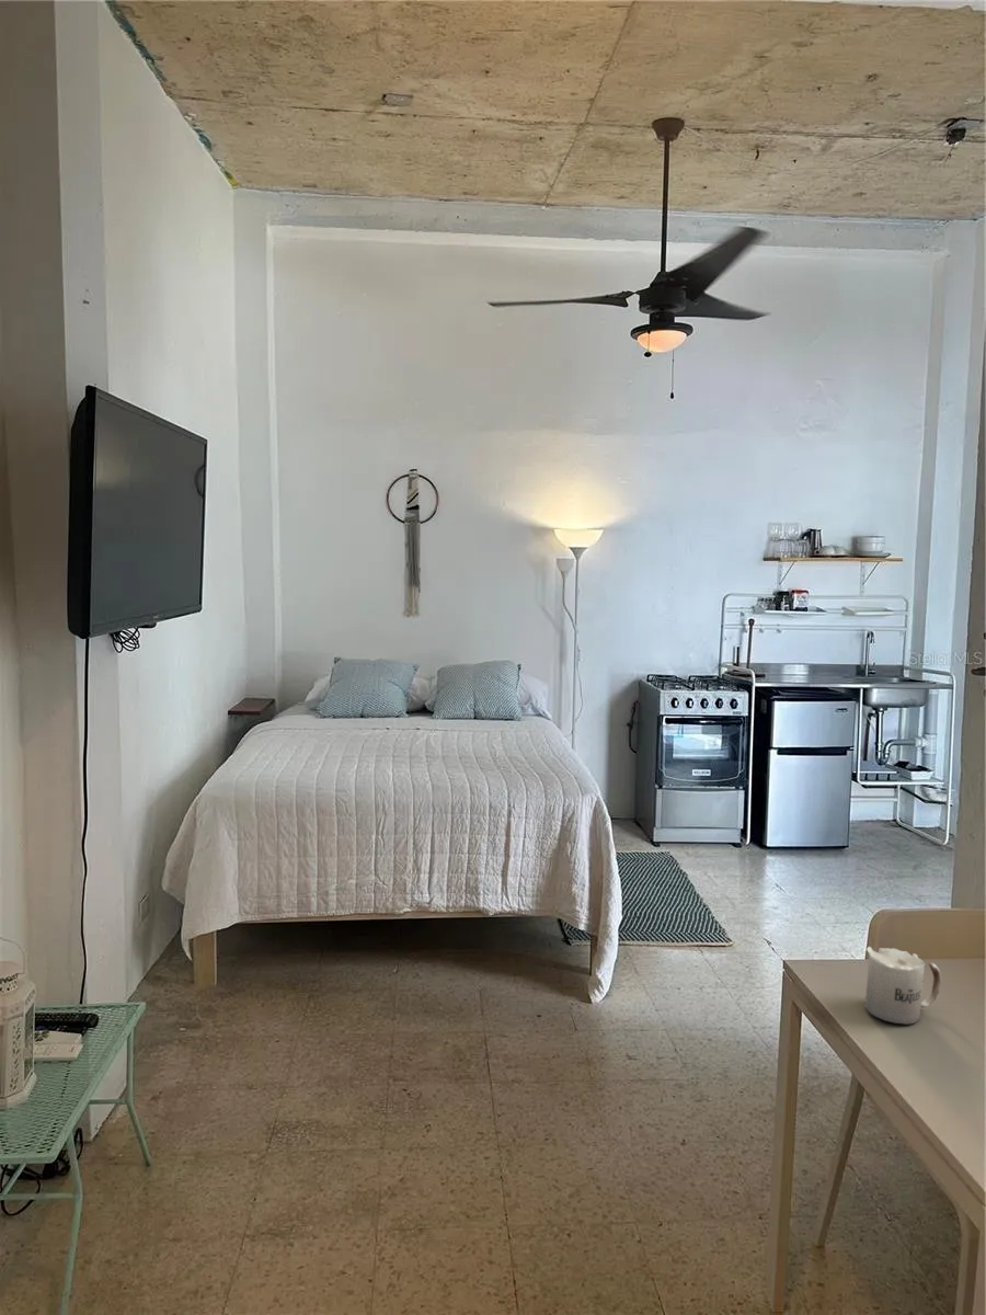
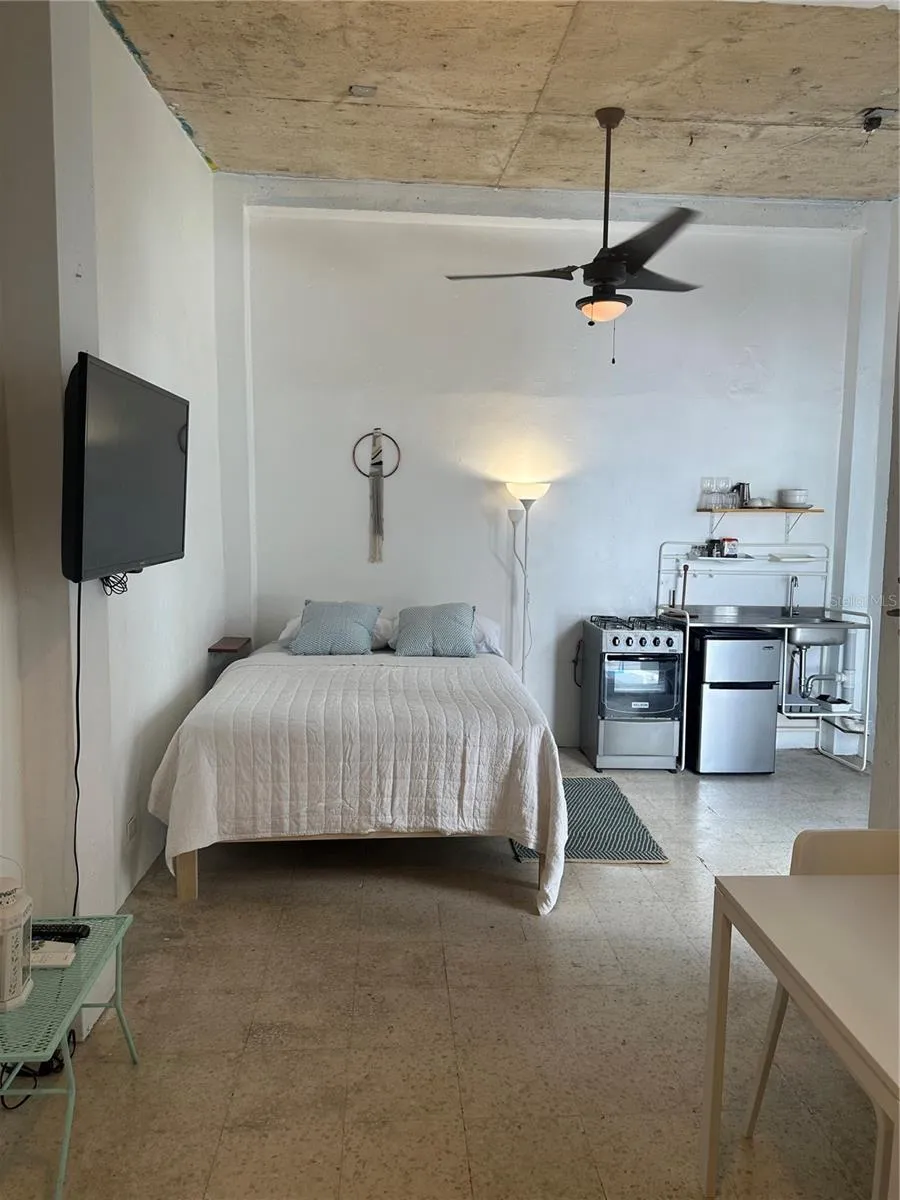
- mug [863,946,943,1026]
